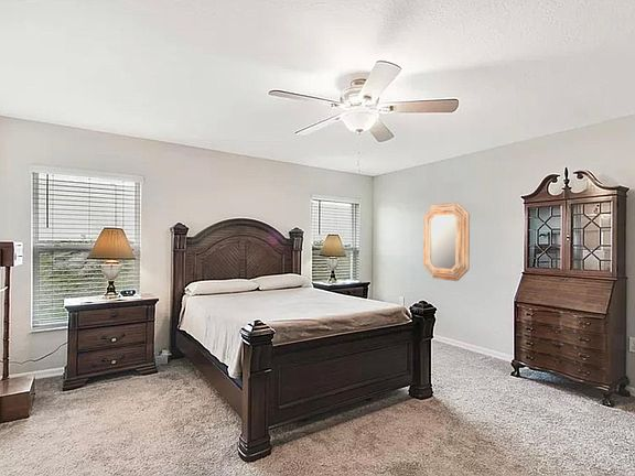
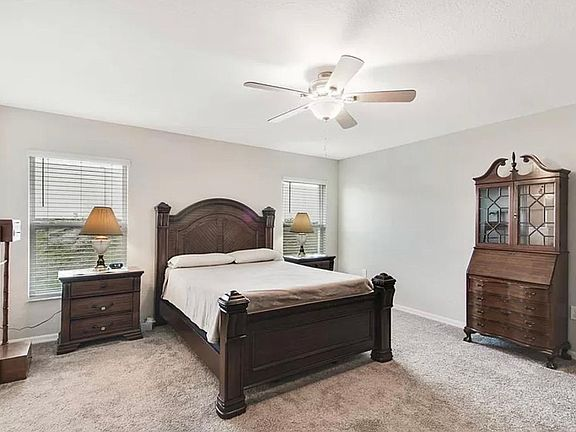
- home mirror [422,202,471,282]
